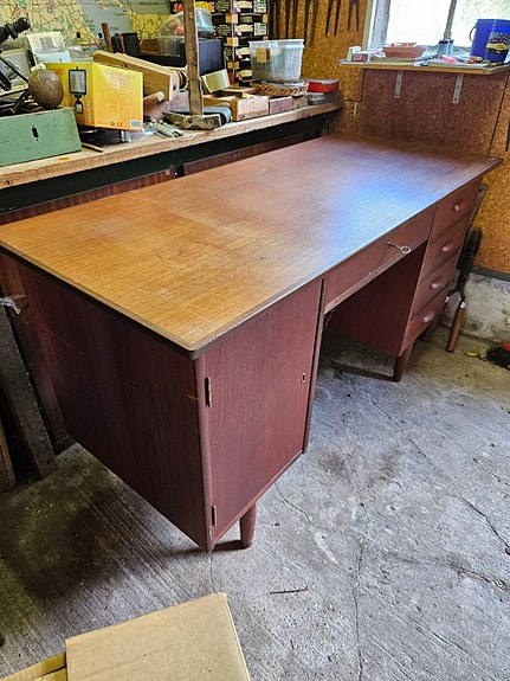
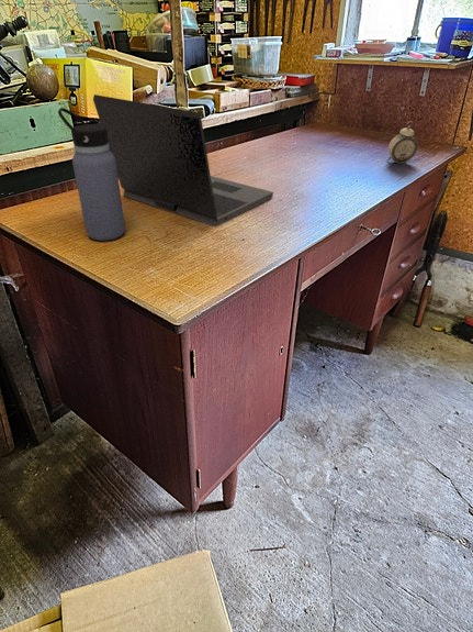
+ laptop [92,93,274,228]
+ alarm clock [386,120,419,165]
+ water bottle [57,107,126,242]
